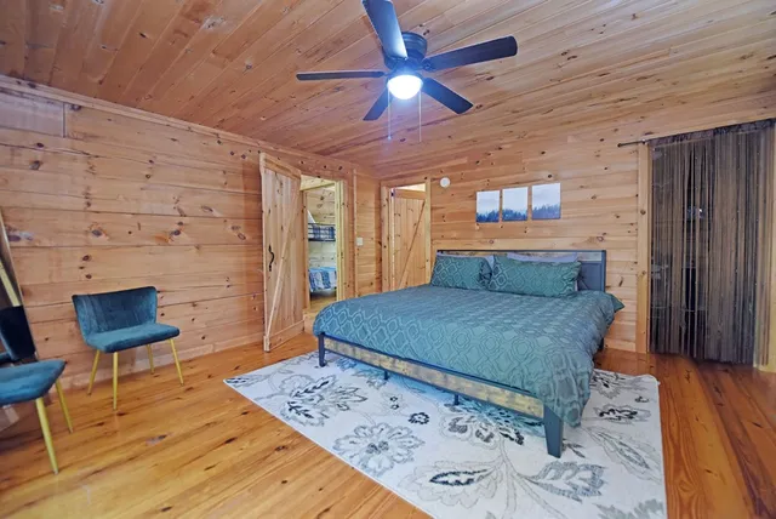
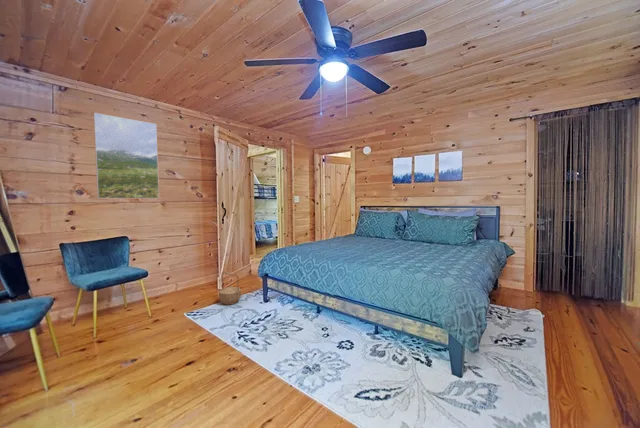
+ basket [218,270,242,306]
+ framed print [93,112,160,200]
